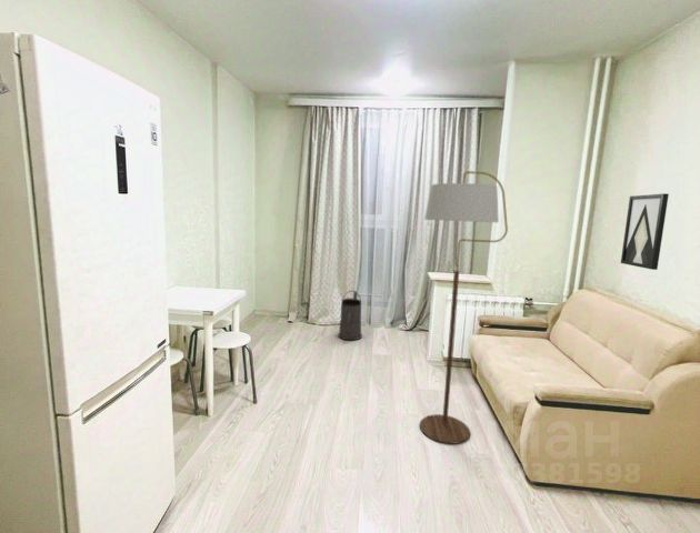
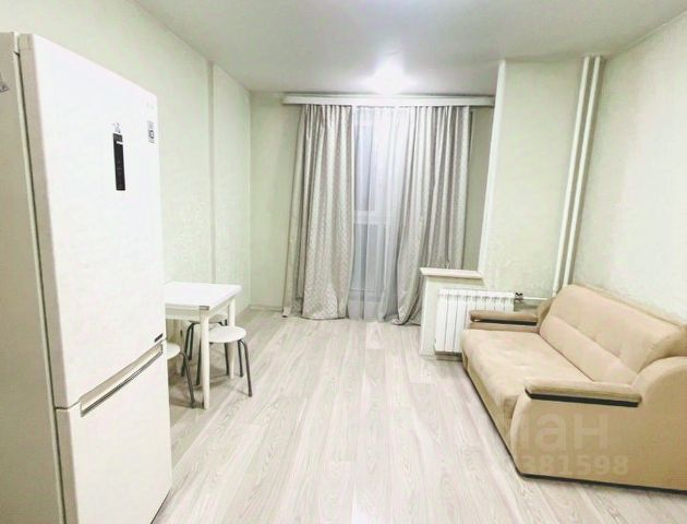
- watering can [337,290,363,341]
- floor lamp [419,170,509,445]
- wall art [620,192,670,271]
